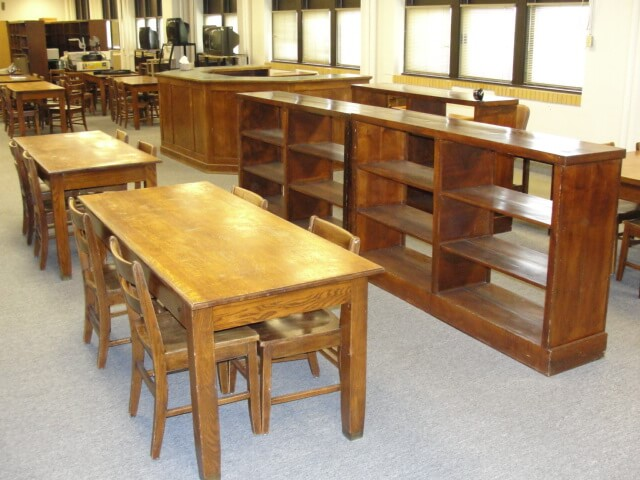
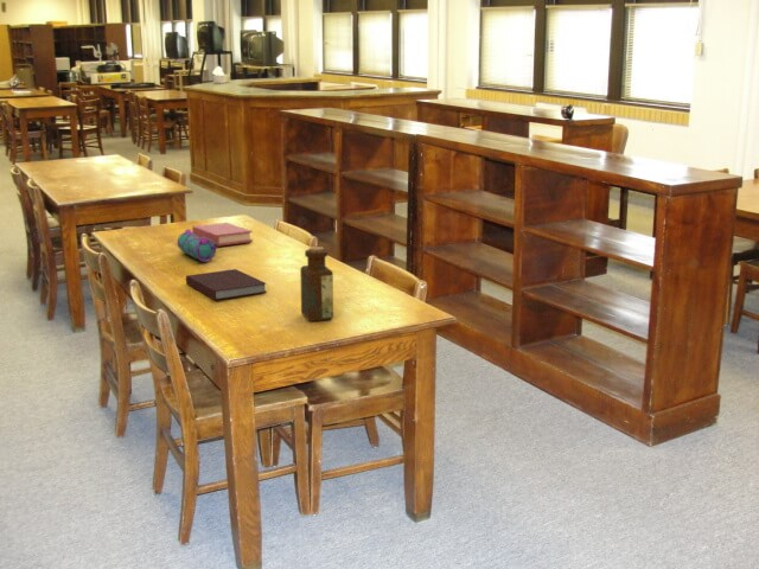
+ book [191,222,254,248]
+ pencil case [177,229,219,263]
+ notebook [185,268,268,301]
+ bottle [299,245,334,322]
